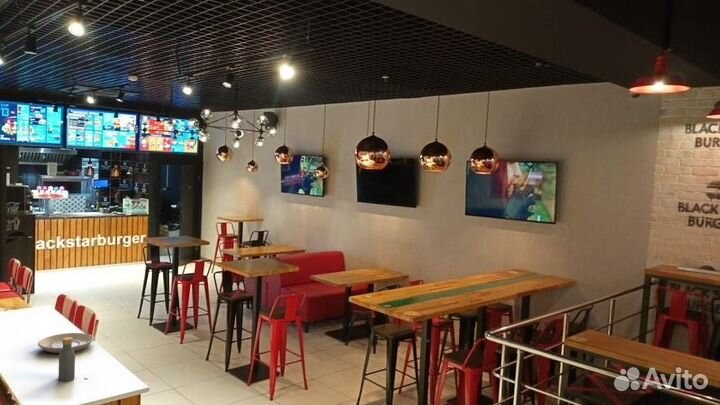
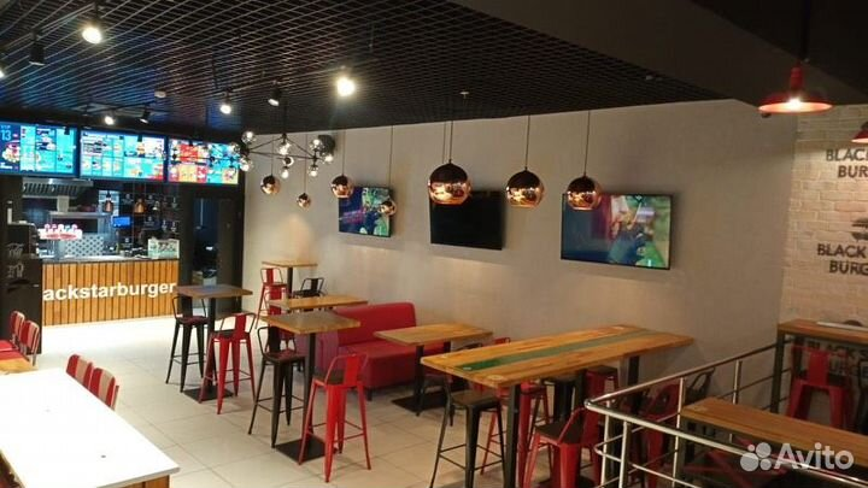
- vodka [58,337,76,382]
- plate [37,332,95,354]
